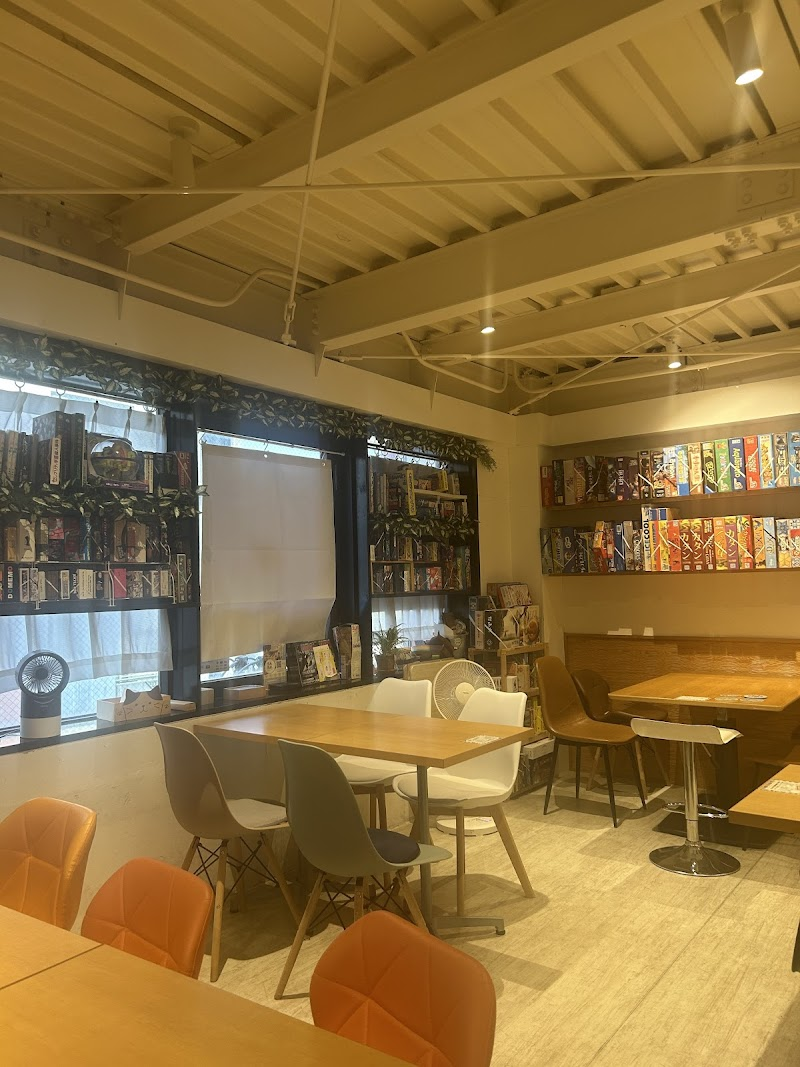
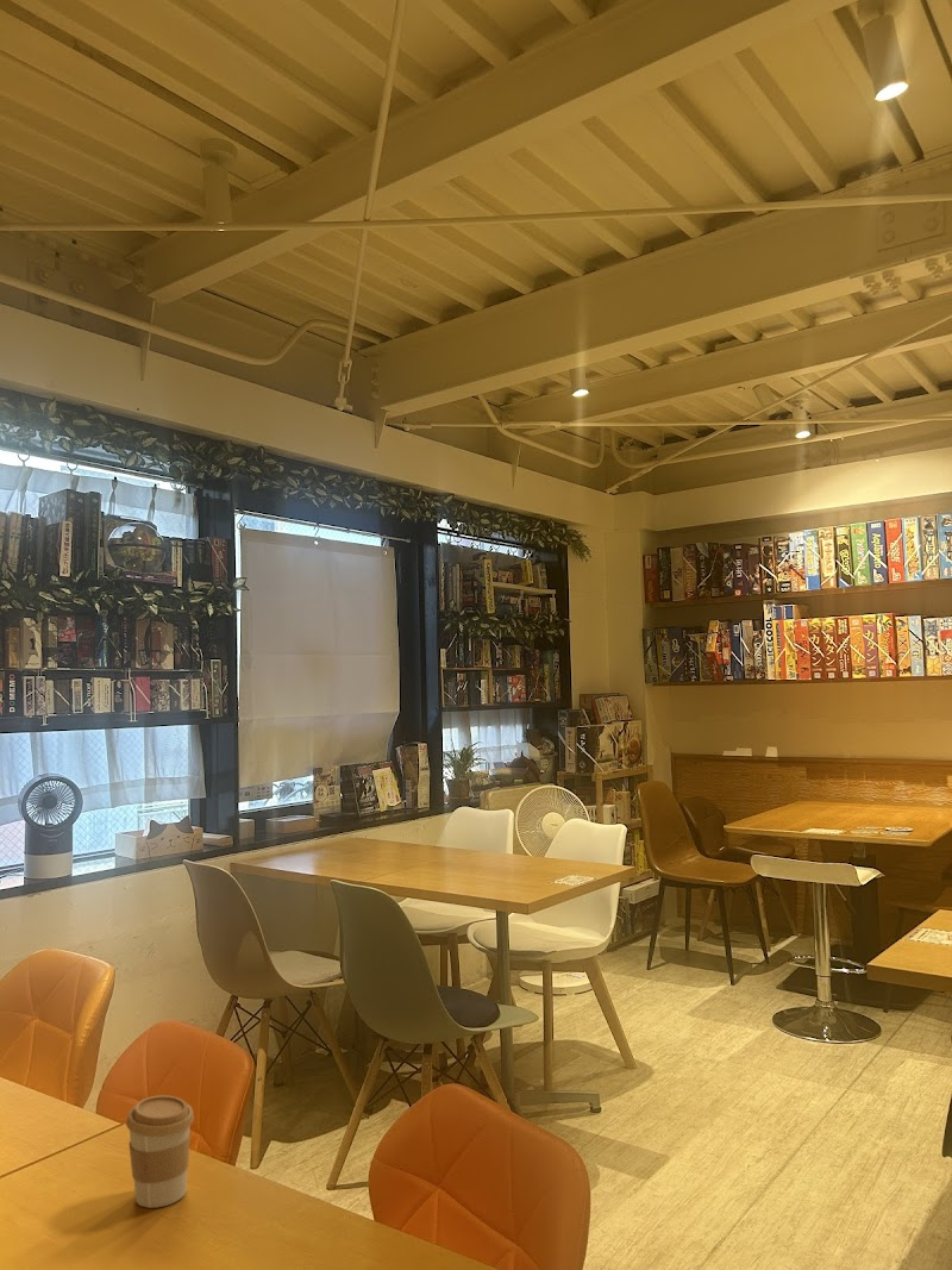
+ coffee cup [125,1094,195,1209]
